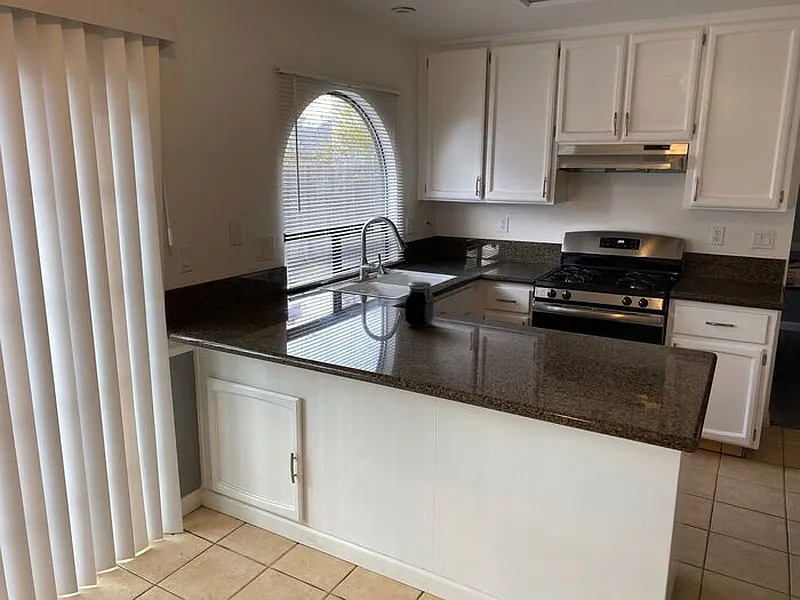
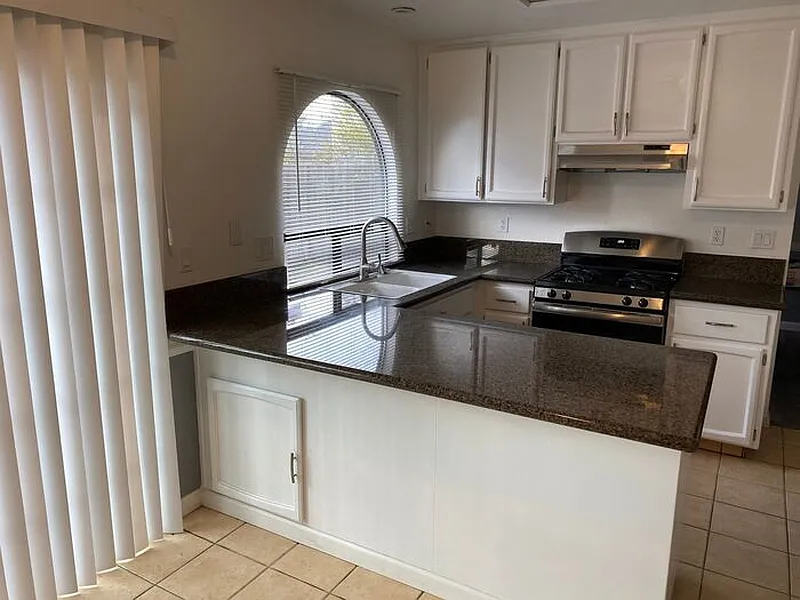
- jar [404,281,435,328]
